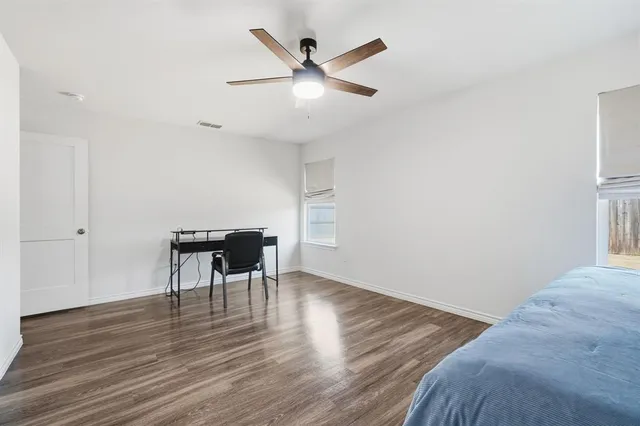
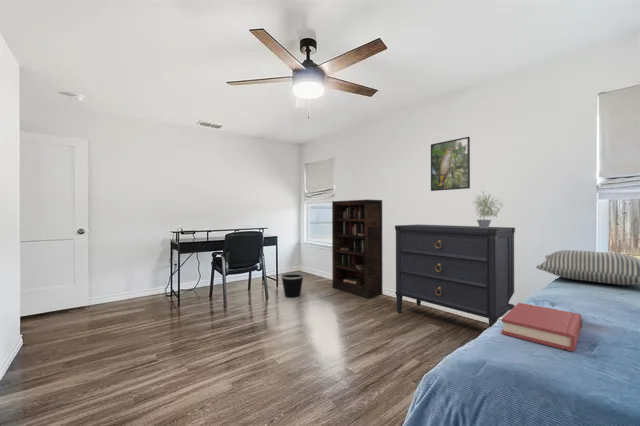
+ pillow [535,249,640,286]
+ potted plant [470,190,505,228]
+ hardback book [501,302,583,352]
+ bookcase [331,199,384,299]
+ wastebasket [280,272,305,301]
+ dresser [394,224,516,328]
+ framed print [430,136,471,192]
